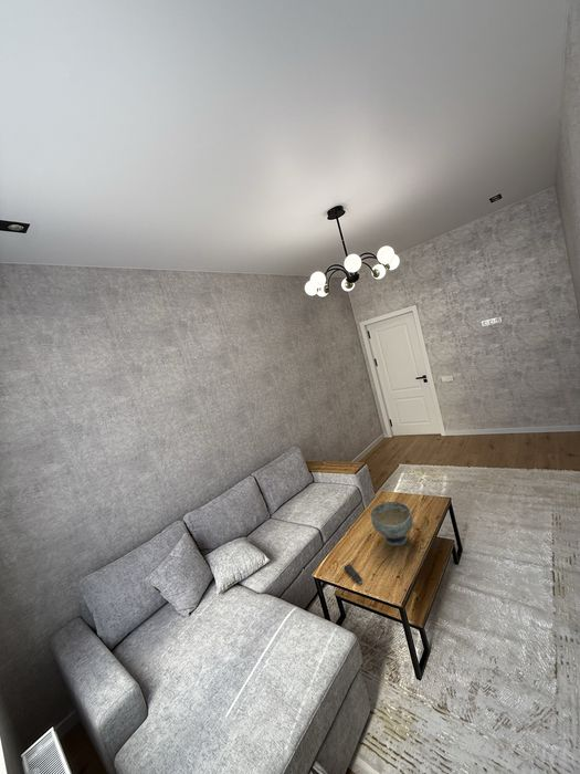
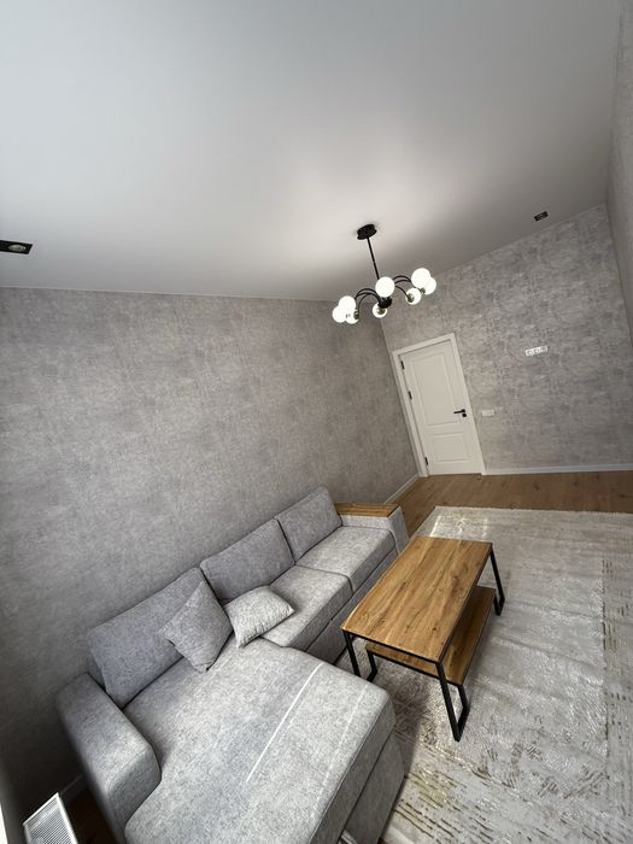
- remote control [342,563,363,585]
- decorative bowl [369,501,414,546]
